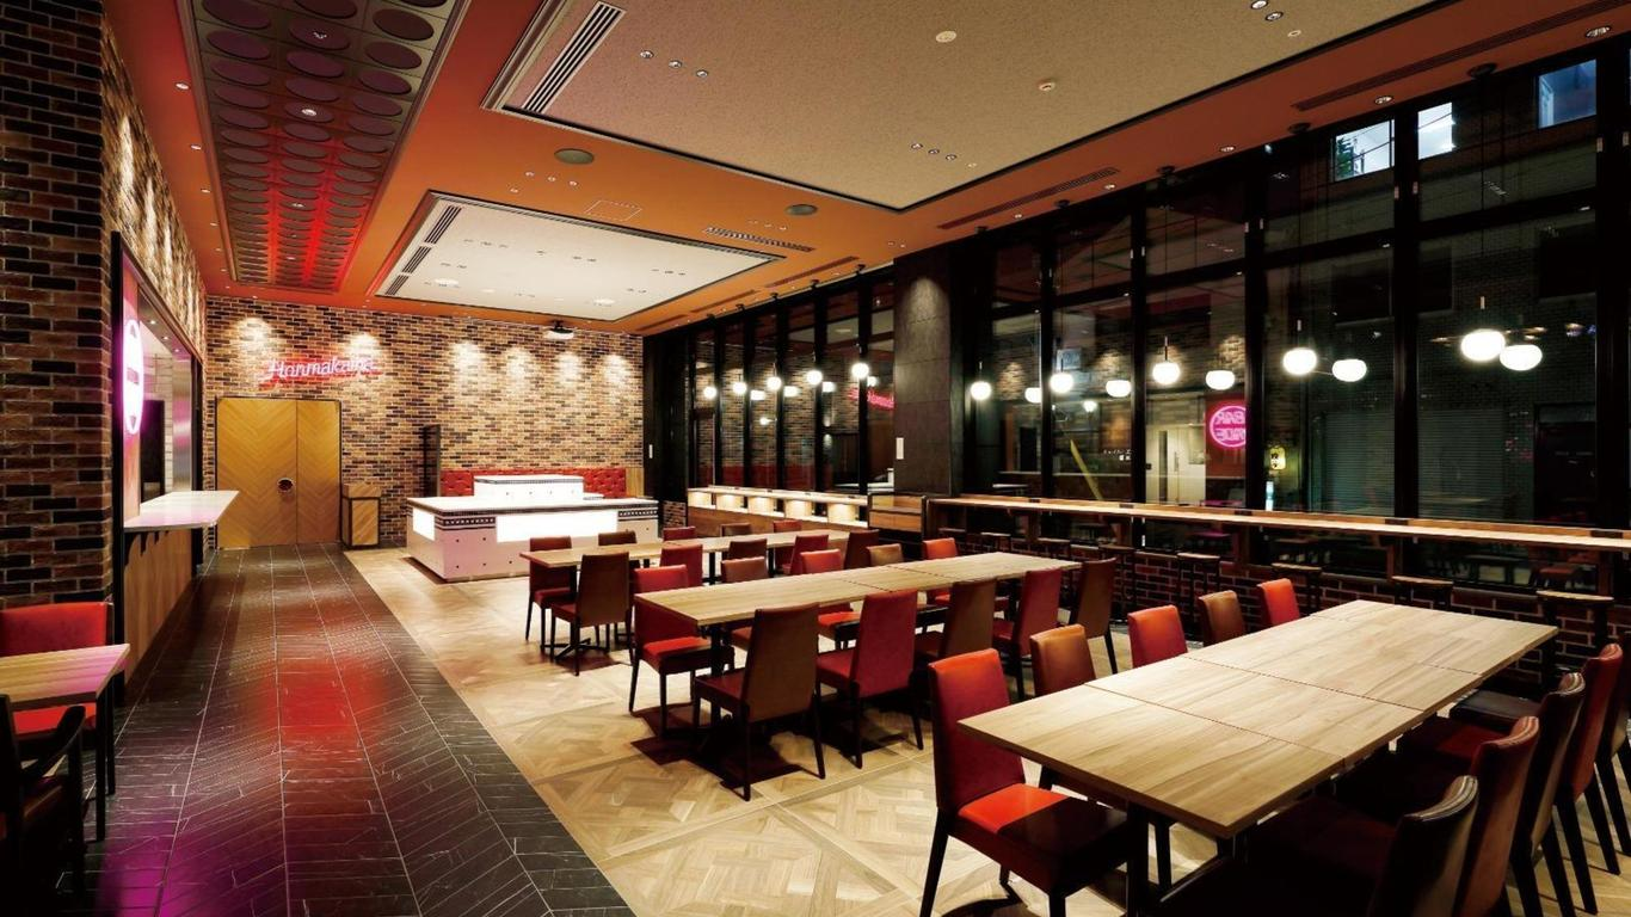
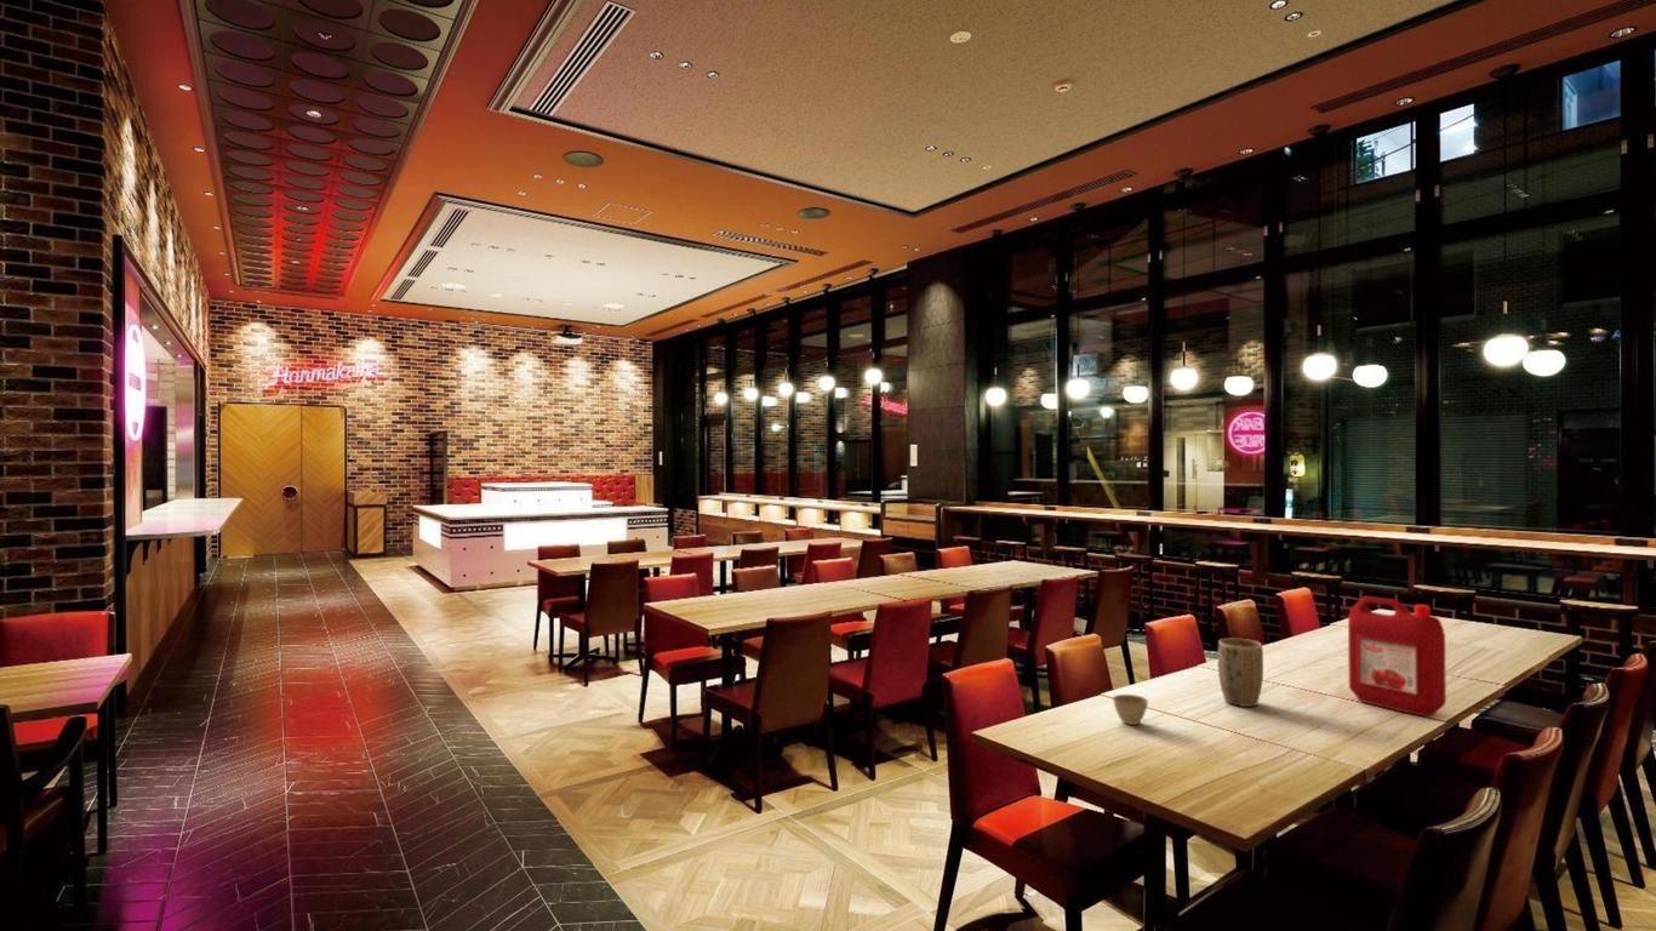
+ ketchup jug [1347,595,1447,716]
+ flower pot [1112,693,1149,726]
+ plant pot [1217,638,1264,708]
